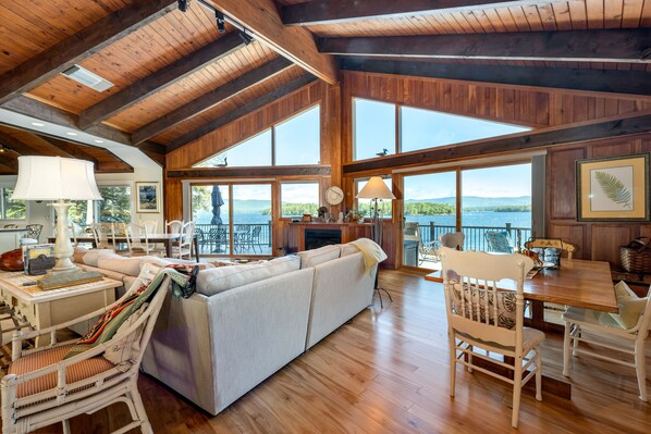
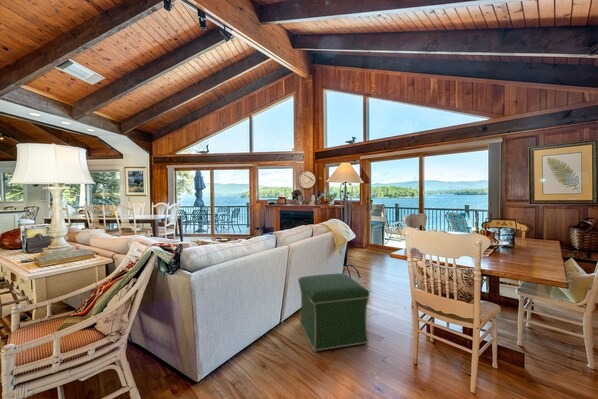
+ ottoman [297,272,370,353]
